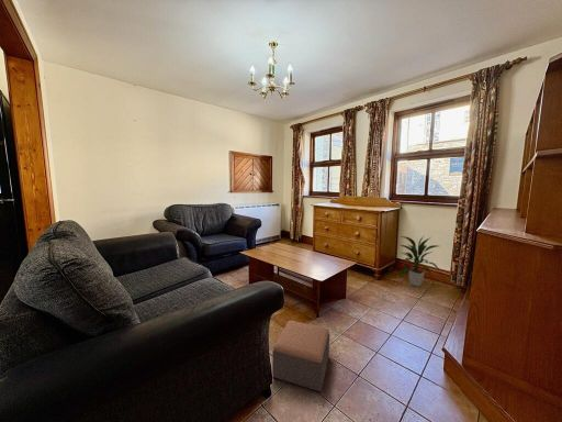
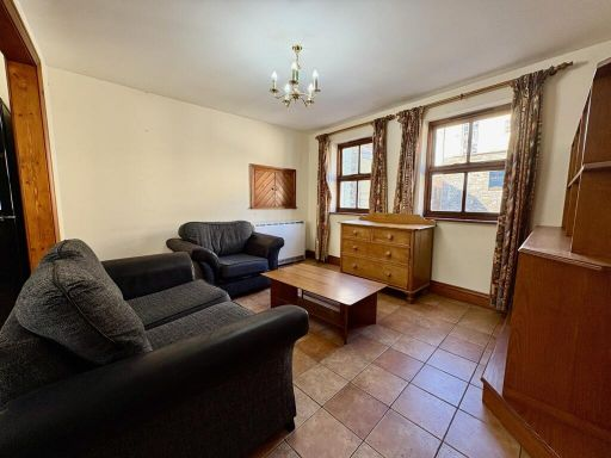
- footstool [271,320,330,392]
- indoor plant [400,235,440,288]
